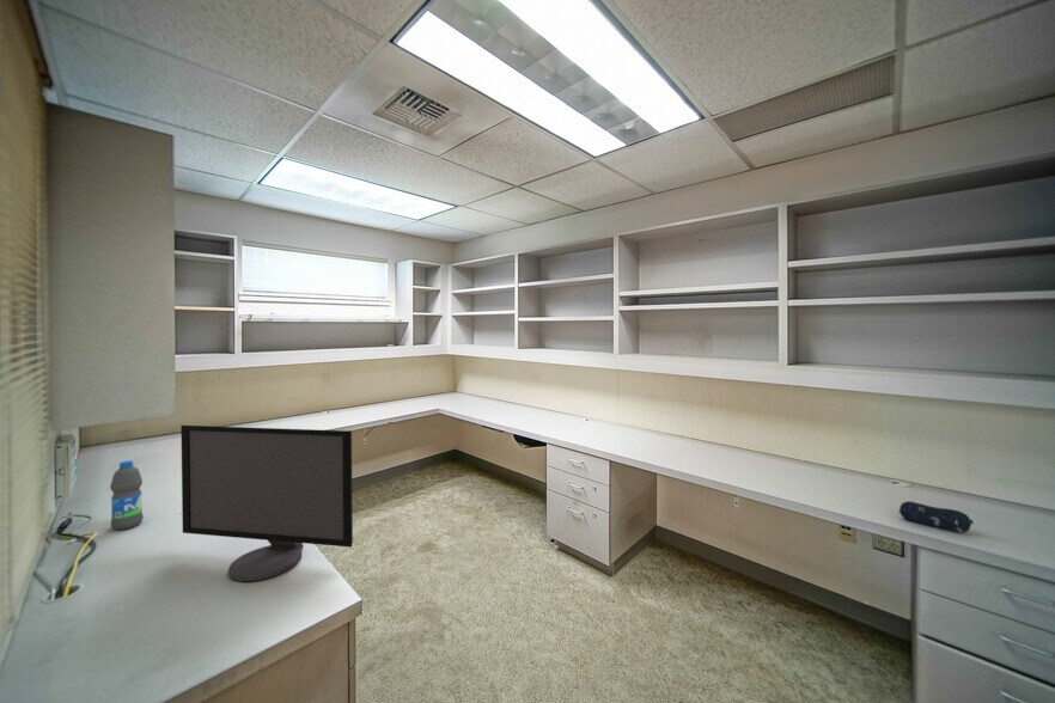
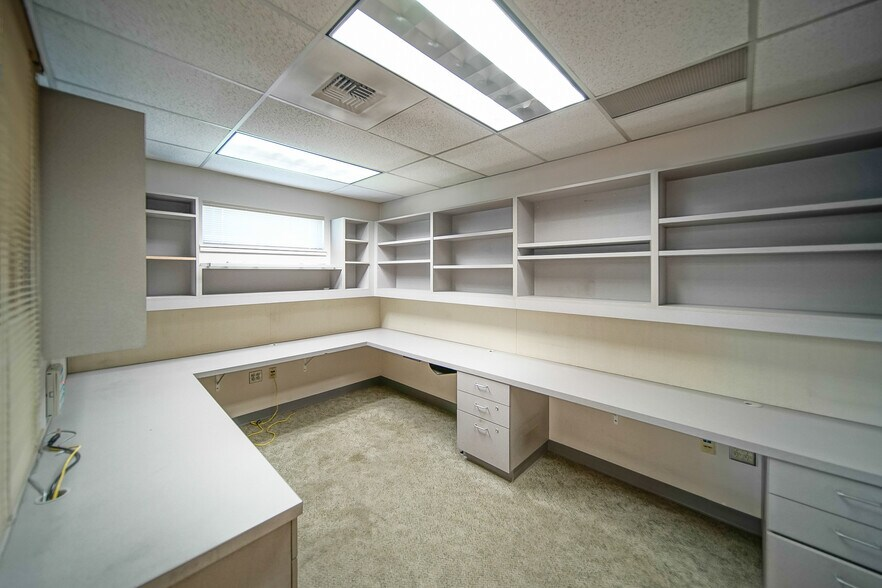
- pencil case [897,500,975,533]
- computer monitor [179,424,354,582]
- water bottle [109,459,145,531]
